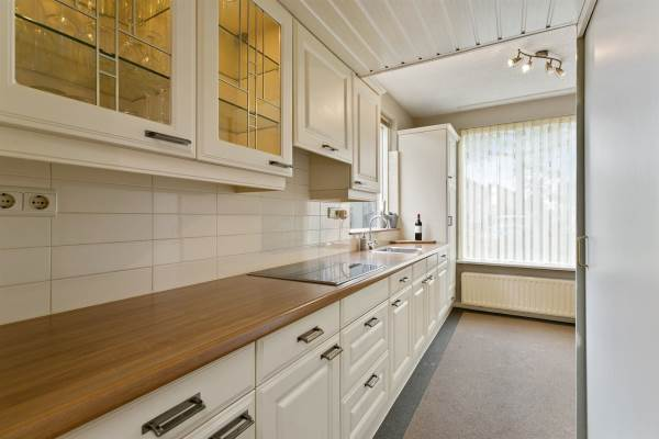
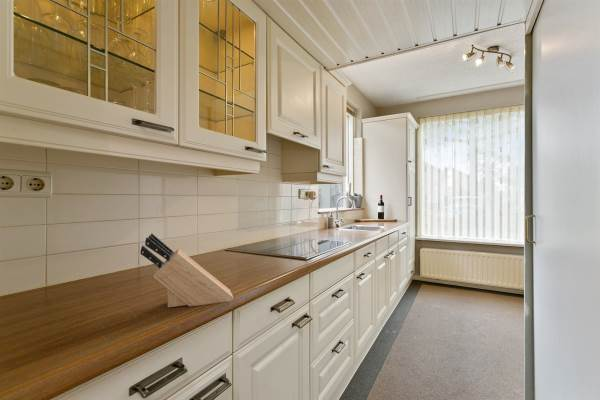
+ knife block [139,233,235,308]
